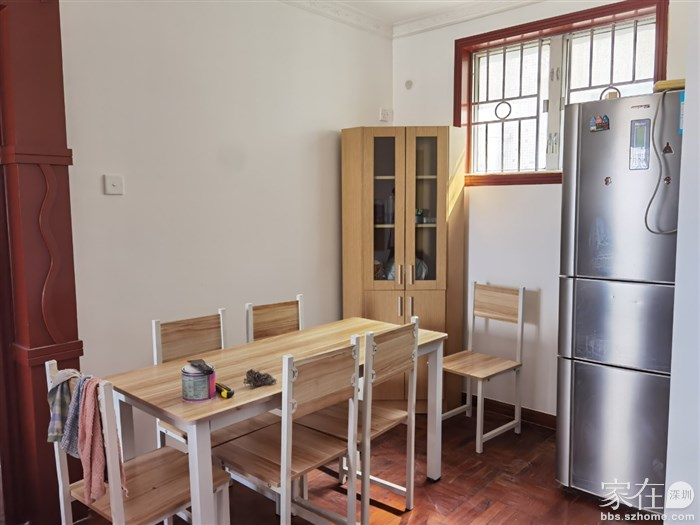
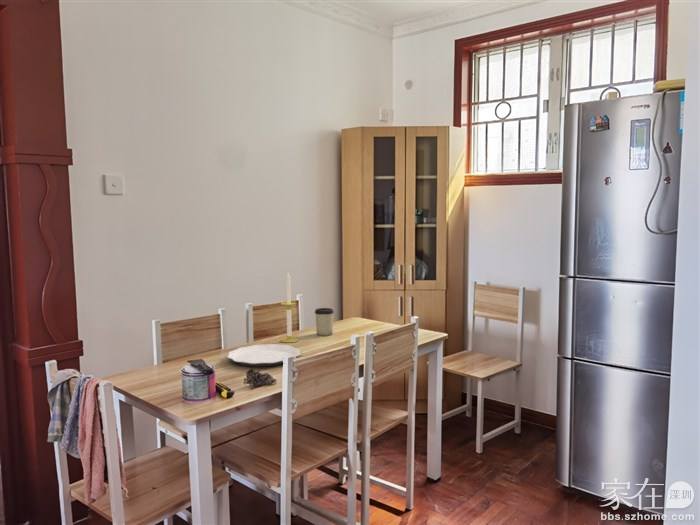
+ cup [314,307,335,337]
+ candle [279,272,300,344]
+ plate [226,343,301,367]
